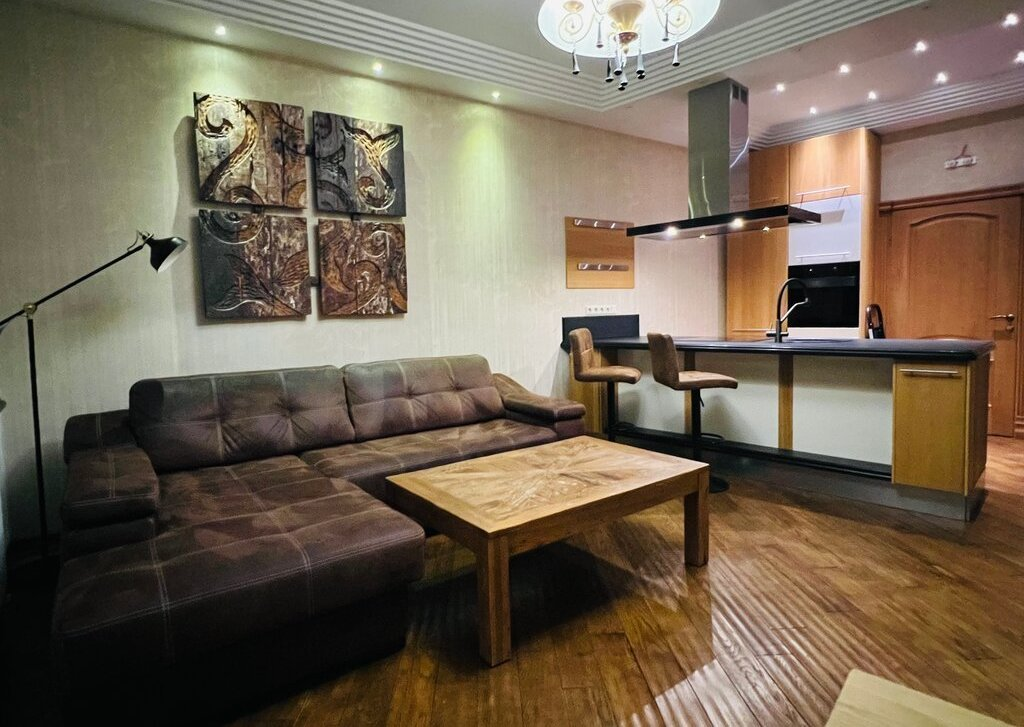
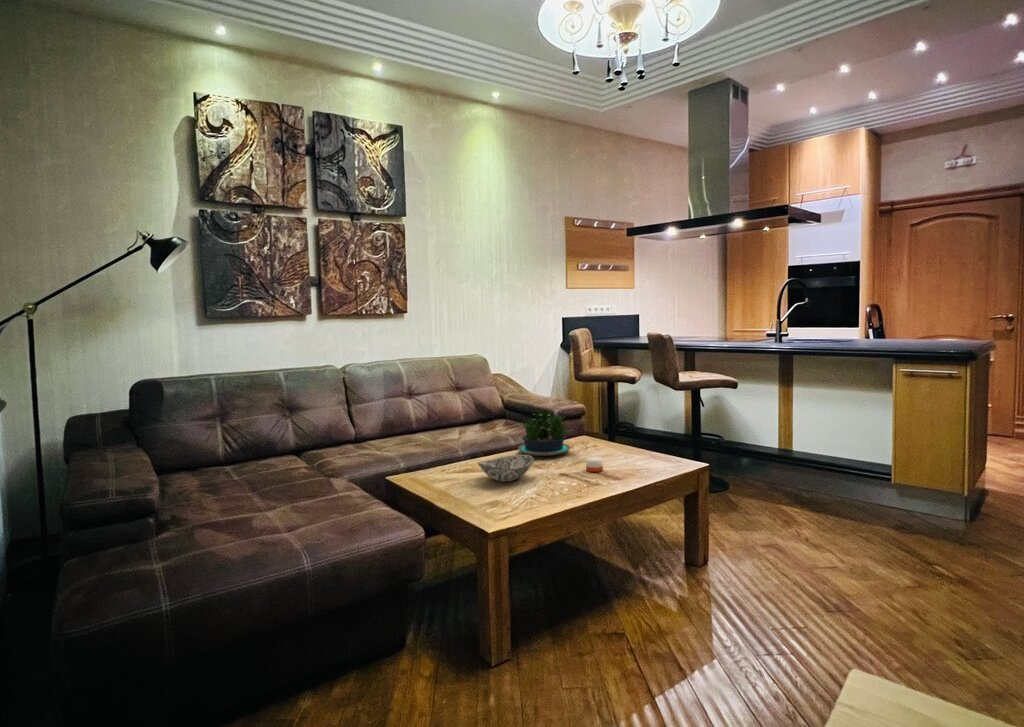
+ candle [585,449,604,473]
+ potted plant [517,408,577,457]
+ decorative bowl [477,454,535,483]
